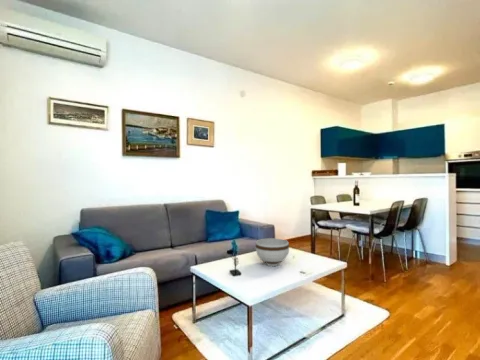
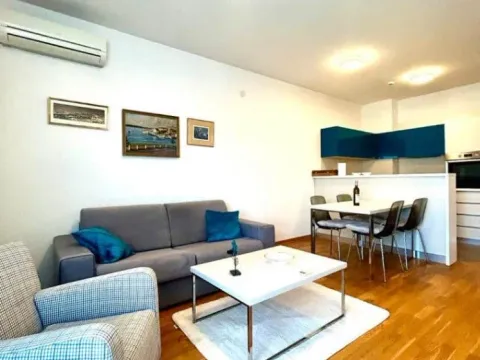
- bowl [255,237,290,267]
